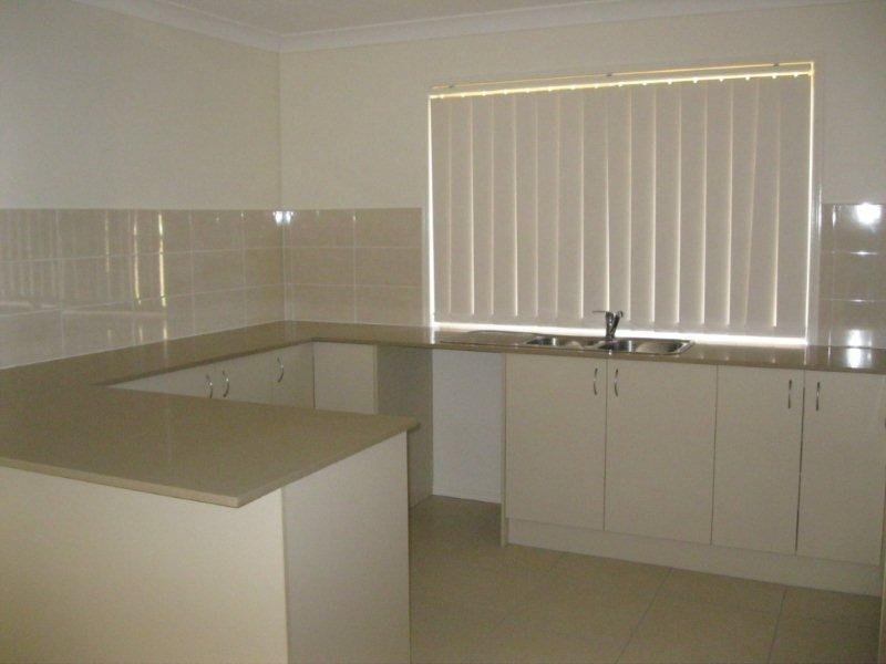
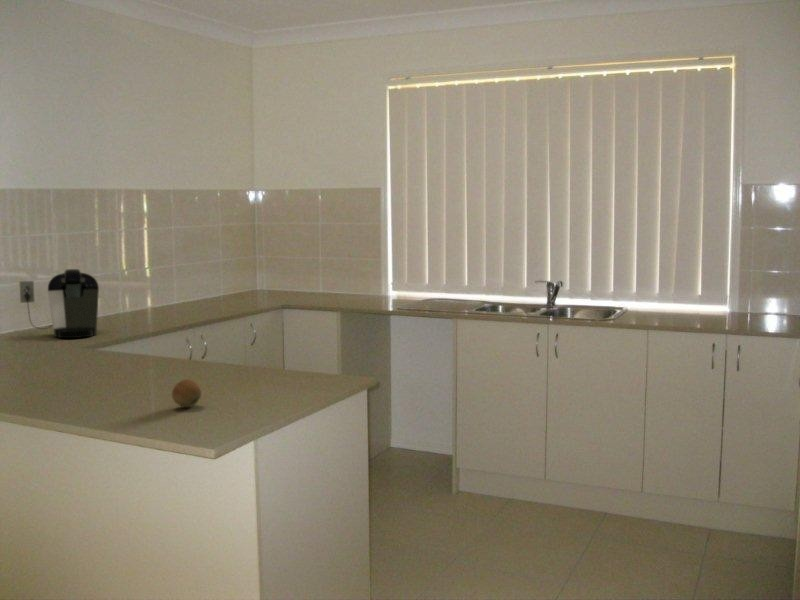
+ fruit [171,378,203,408]
+ coffee maker [18,268,100,339]
